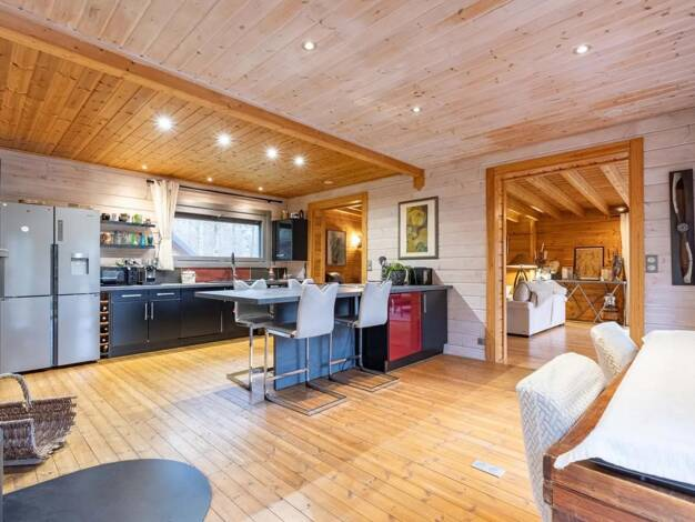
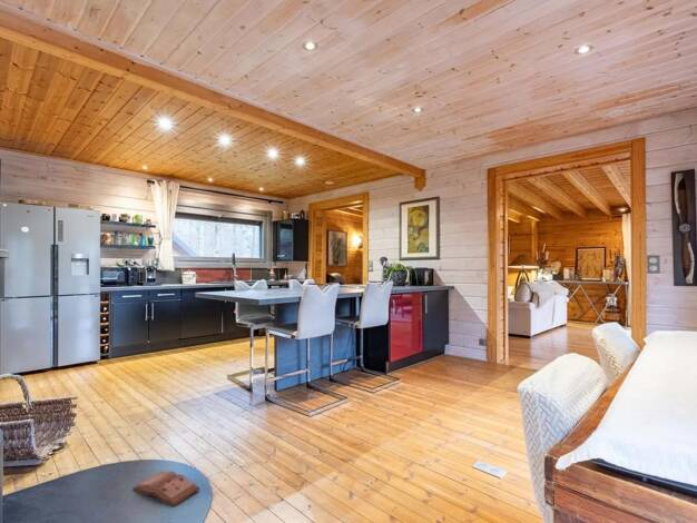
+ hardback book [132,470,200,507]
